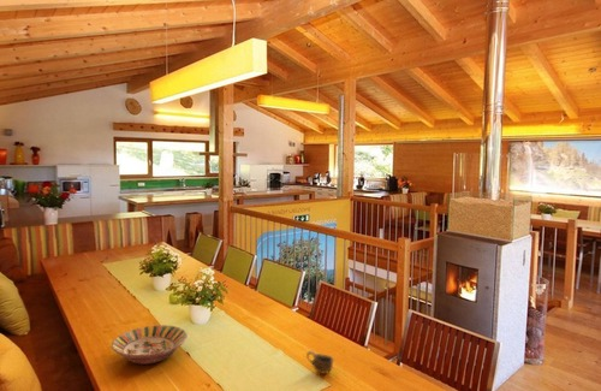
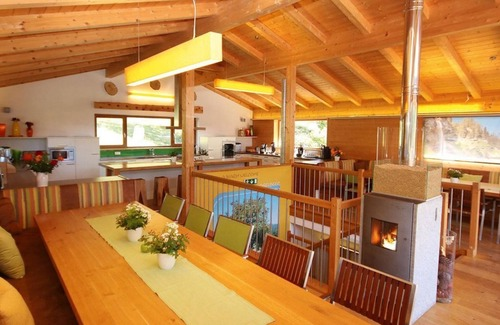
- serving bowl [111,324,189,366]
- cup [305,350,335,375]
